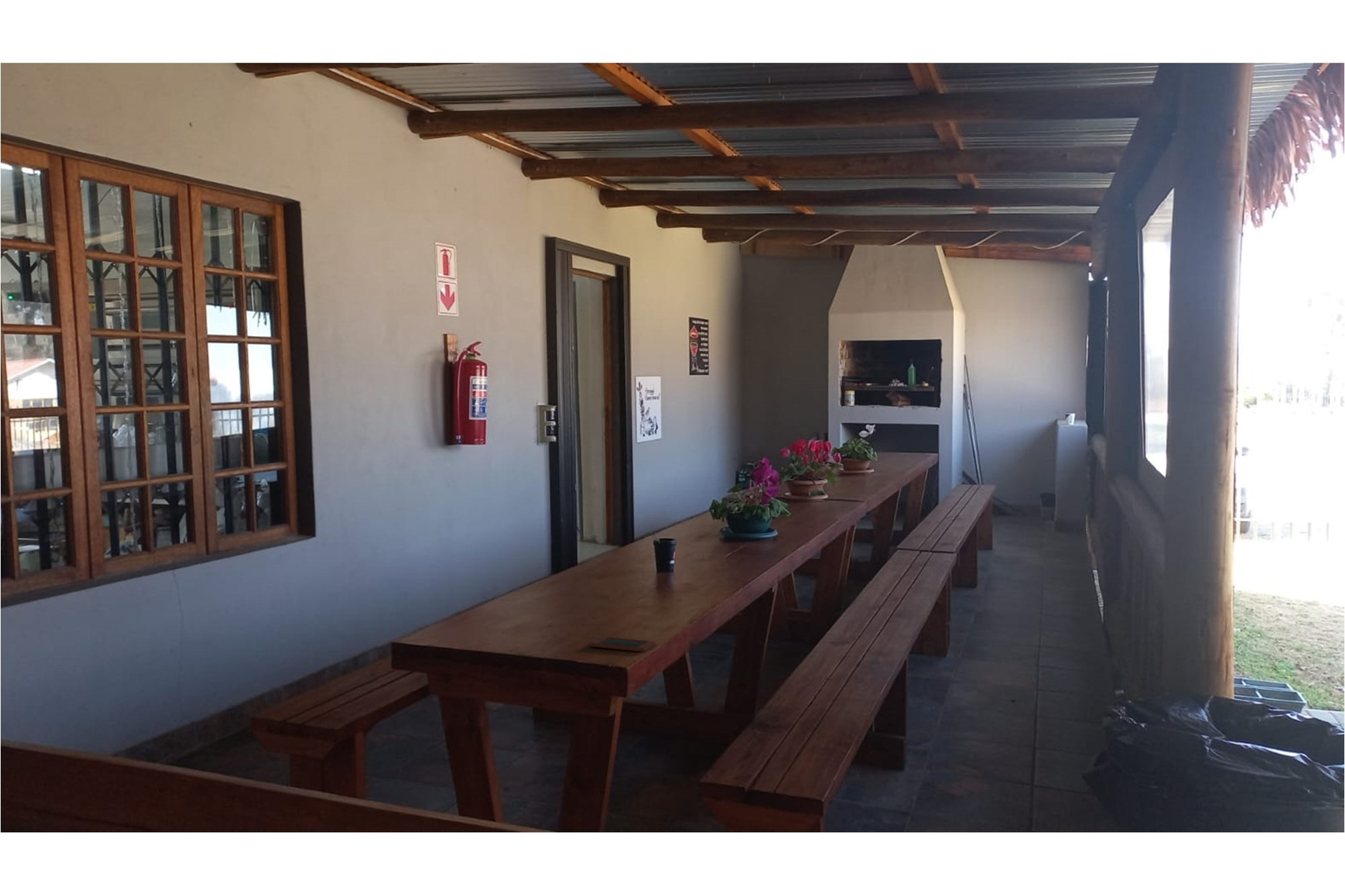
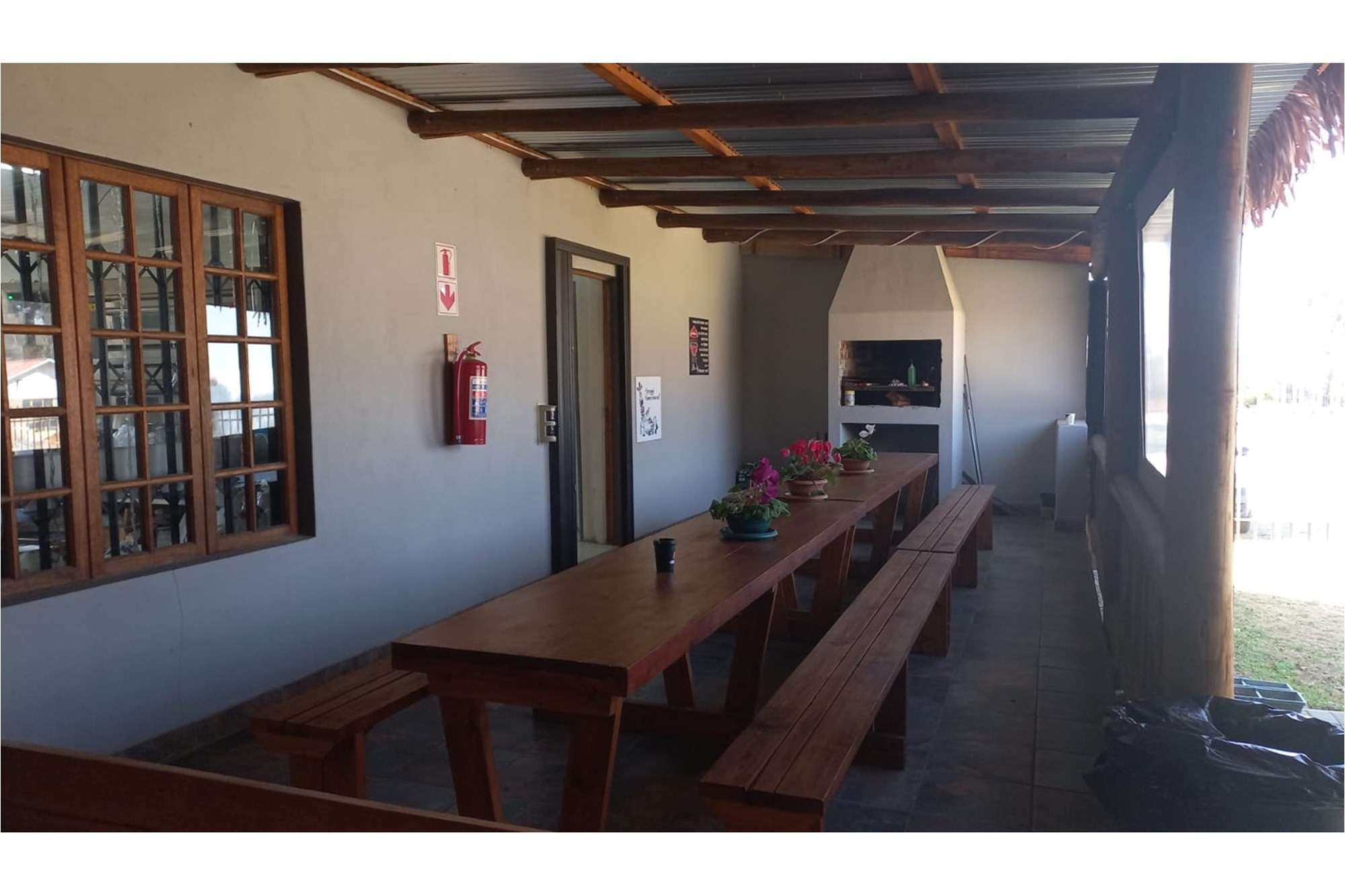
- smartphone [588,636,656,652]
